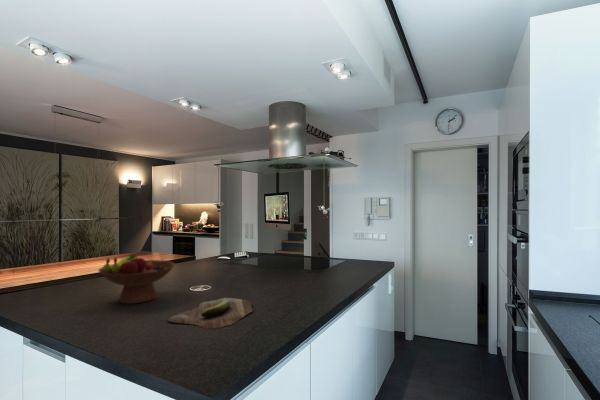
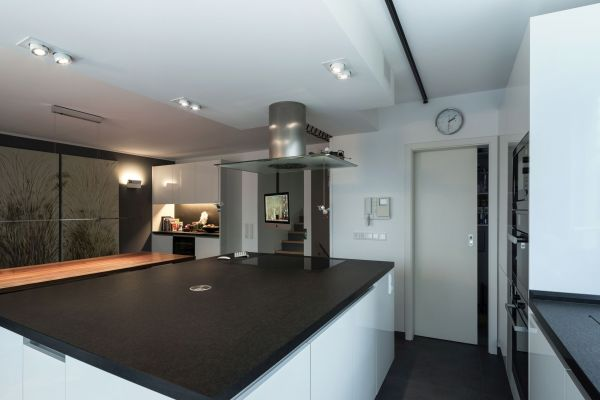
- cutting board [167,297,254,330]
- fruit bowl [97,253,176,305]
